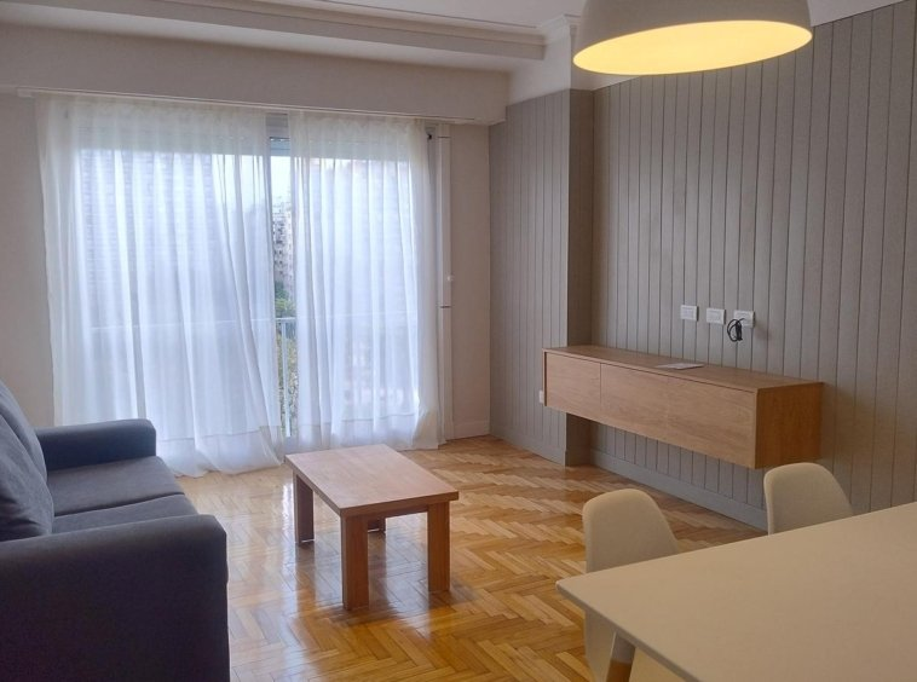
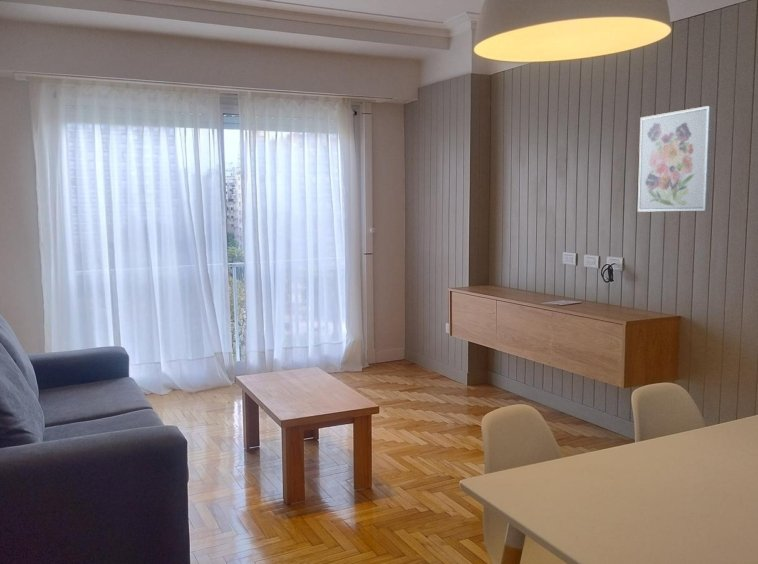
+ wall art [637,105,715,213]
